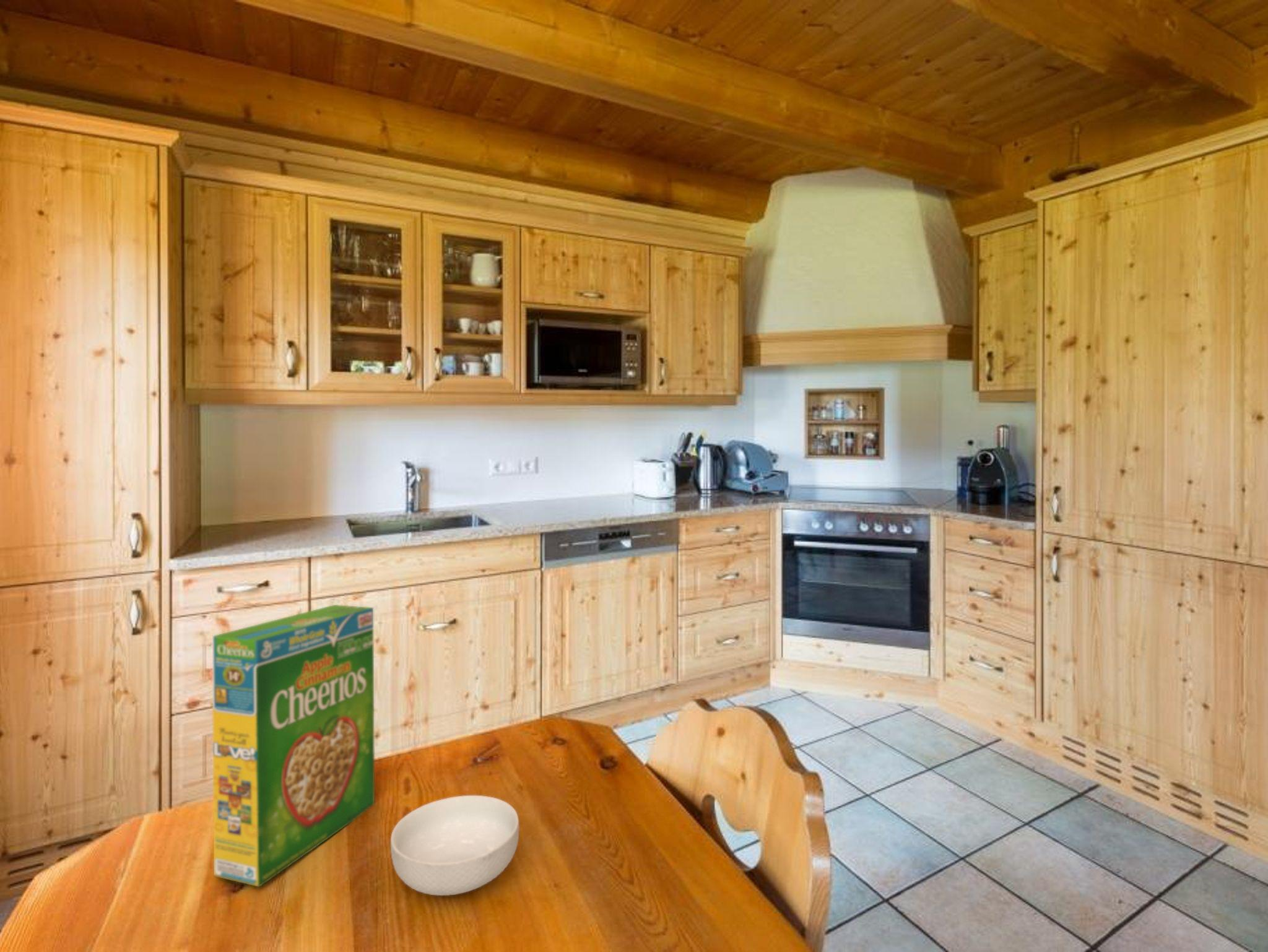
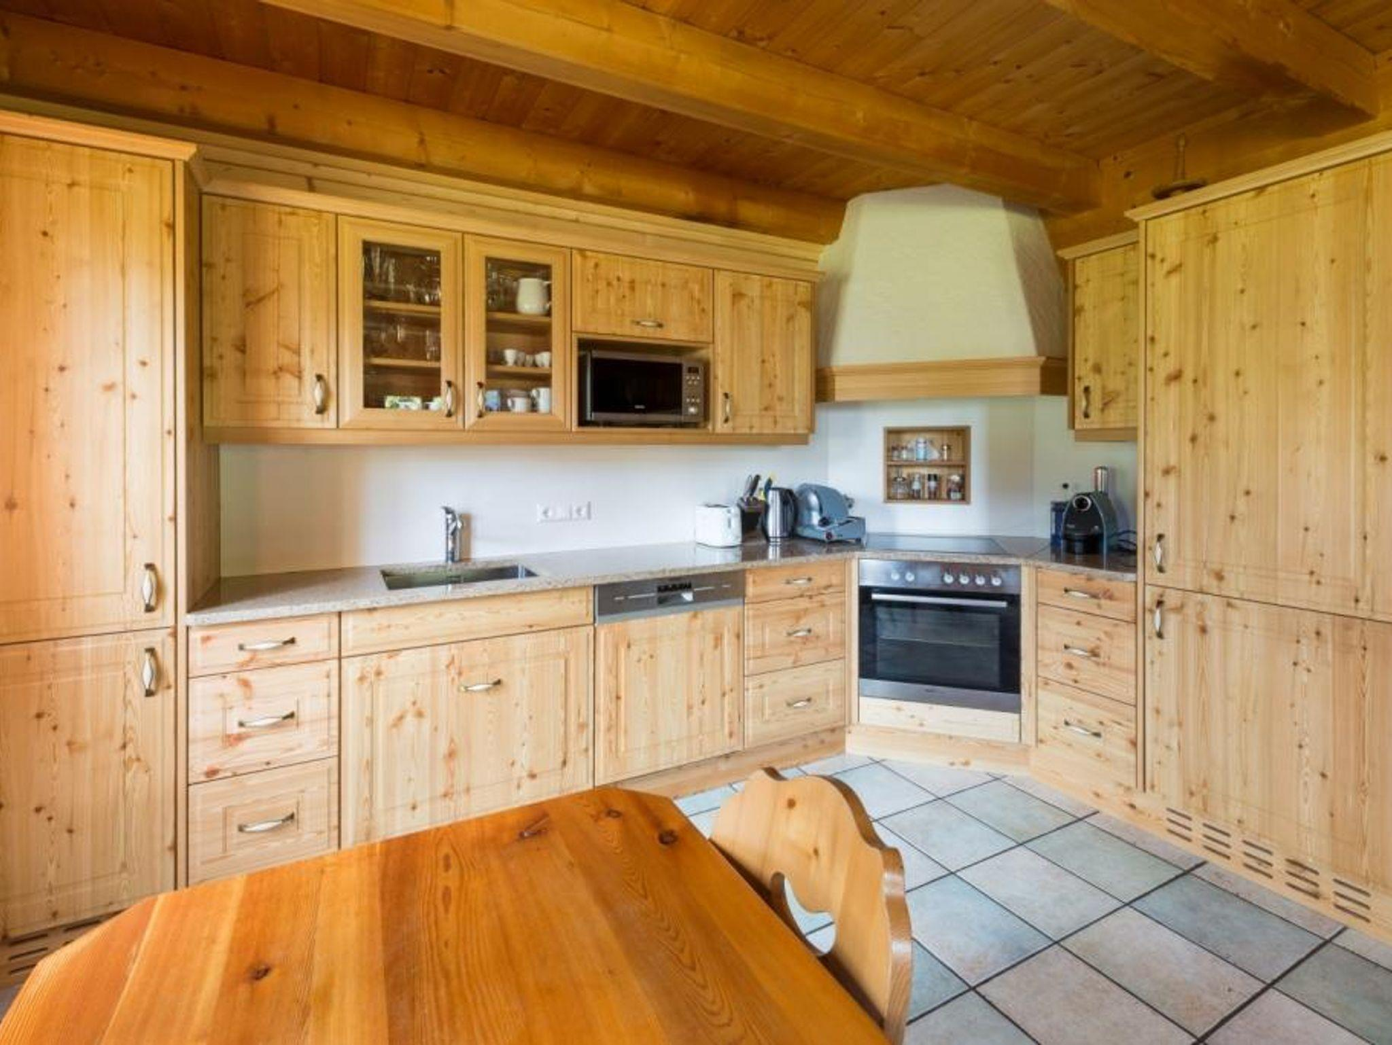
- cereal bowl [389,795,520,896]
- cereal box [212,604,375,888]
